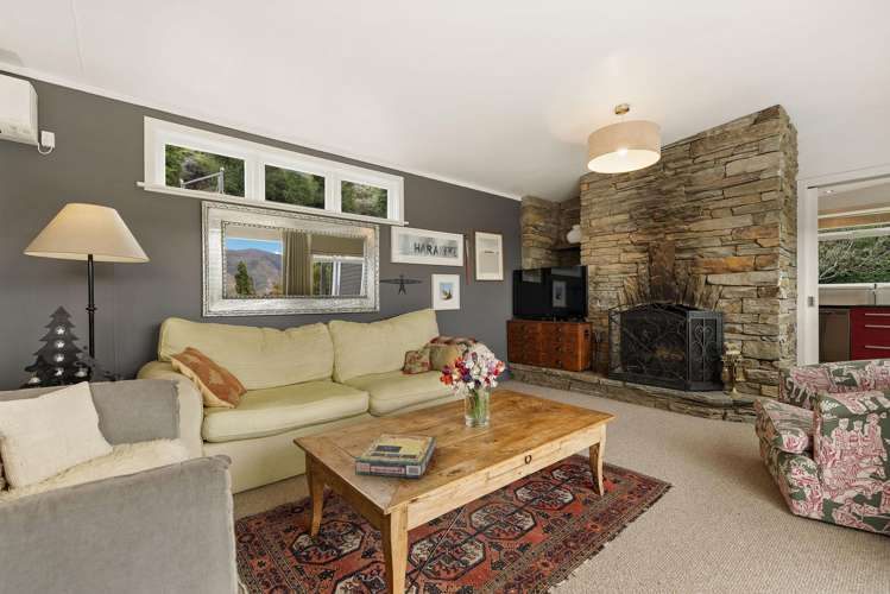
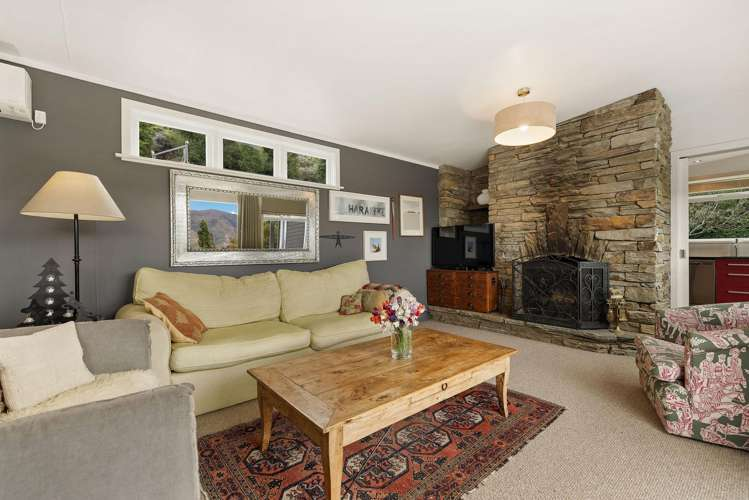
- video game box [354,432,437,480]
